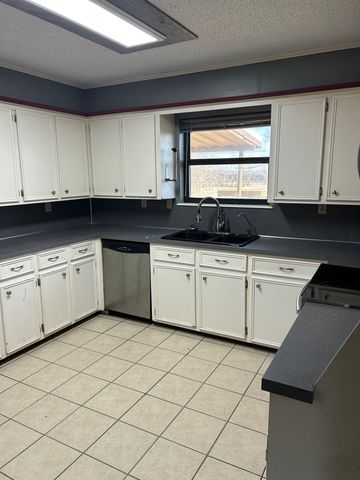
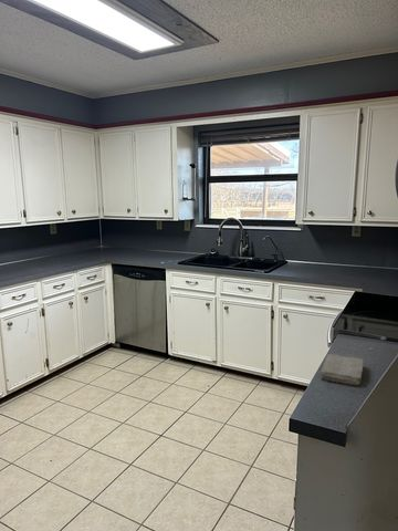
+ washcloth [320,353,364,386]
